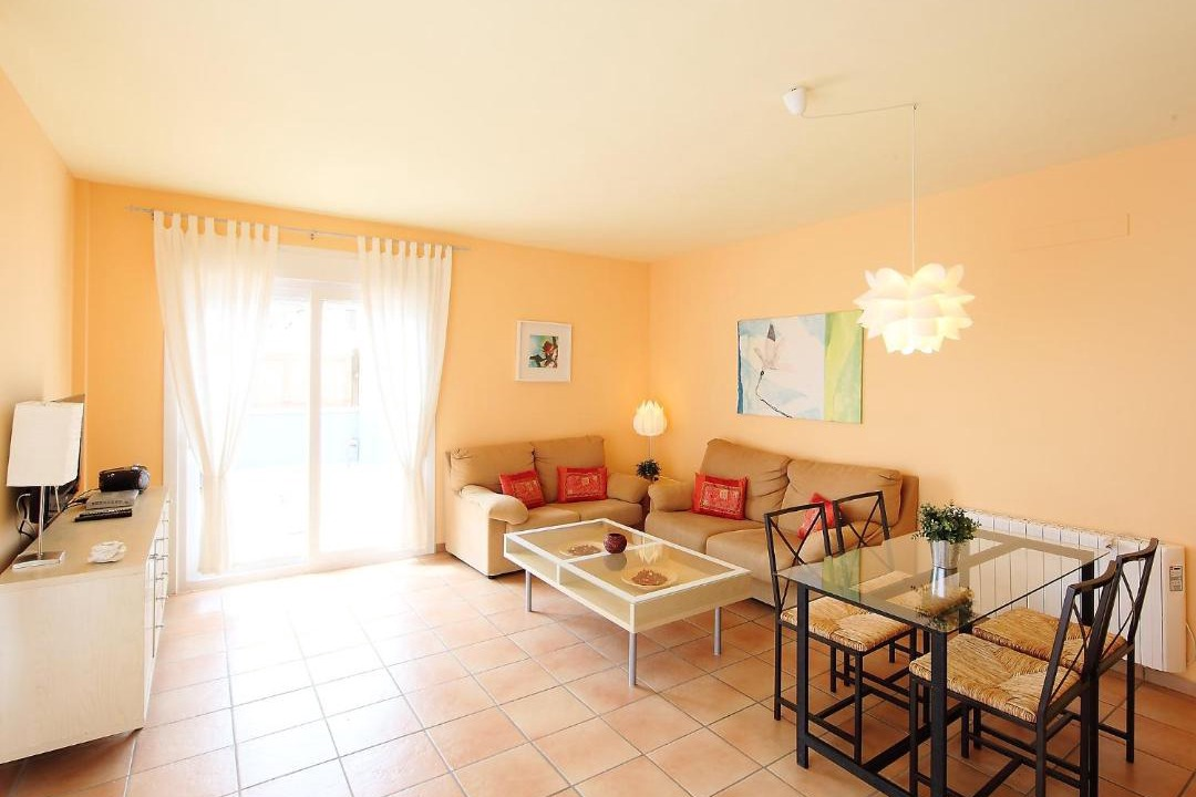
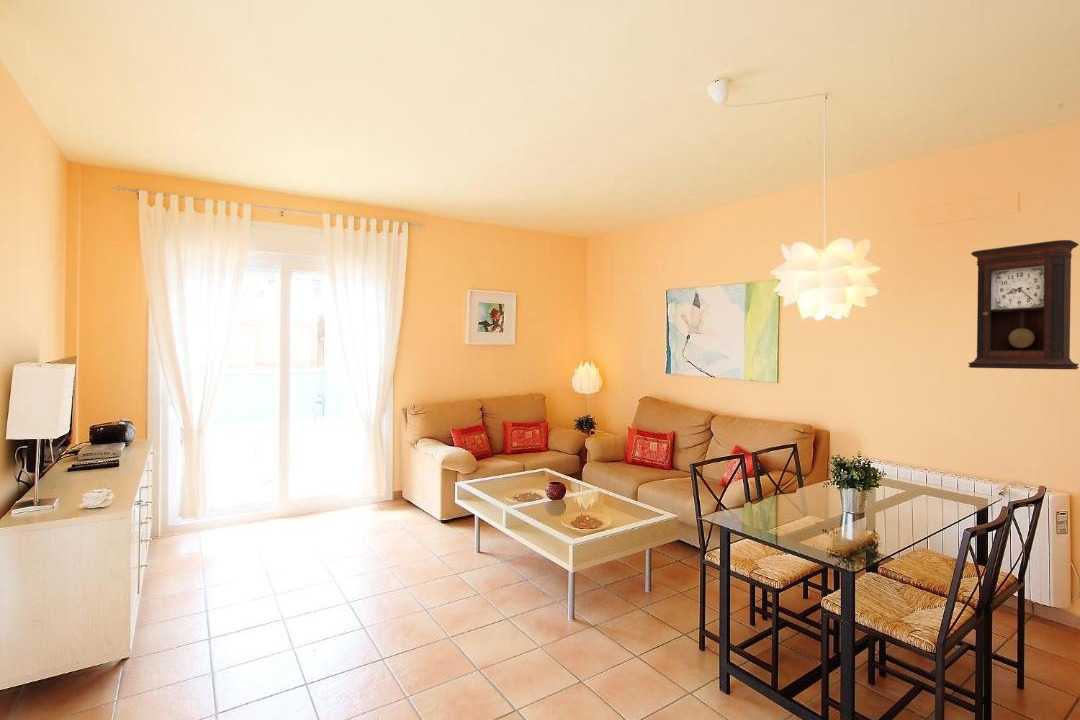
+ pendulum clock [967,239,1080,370]
